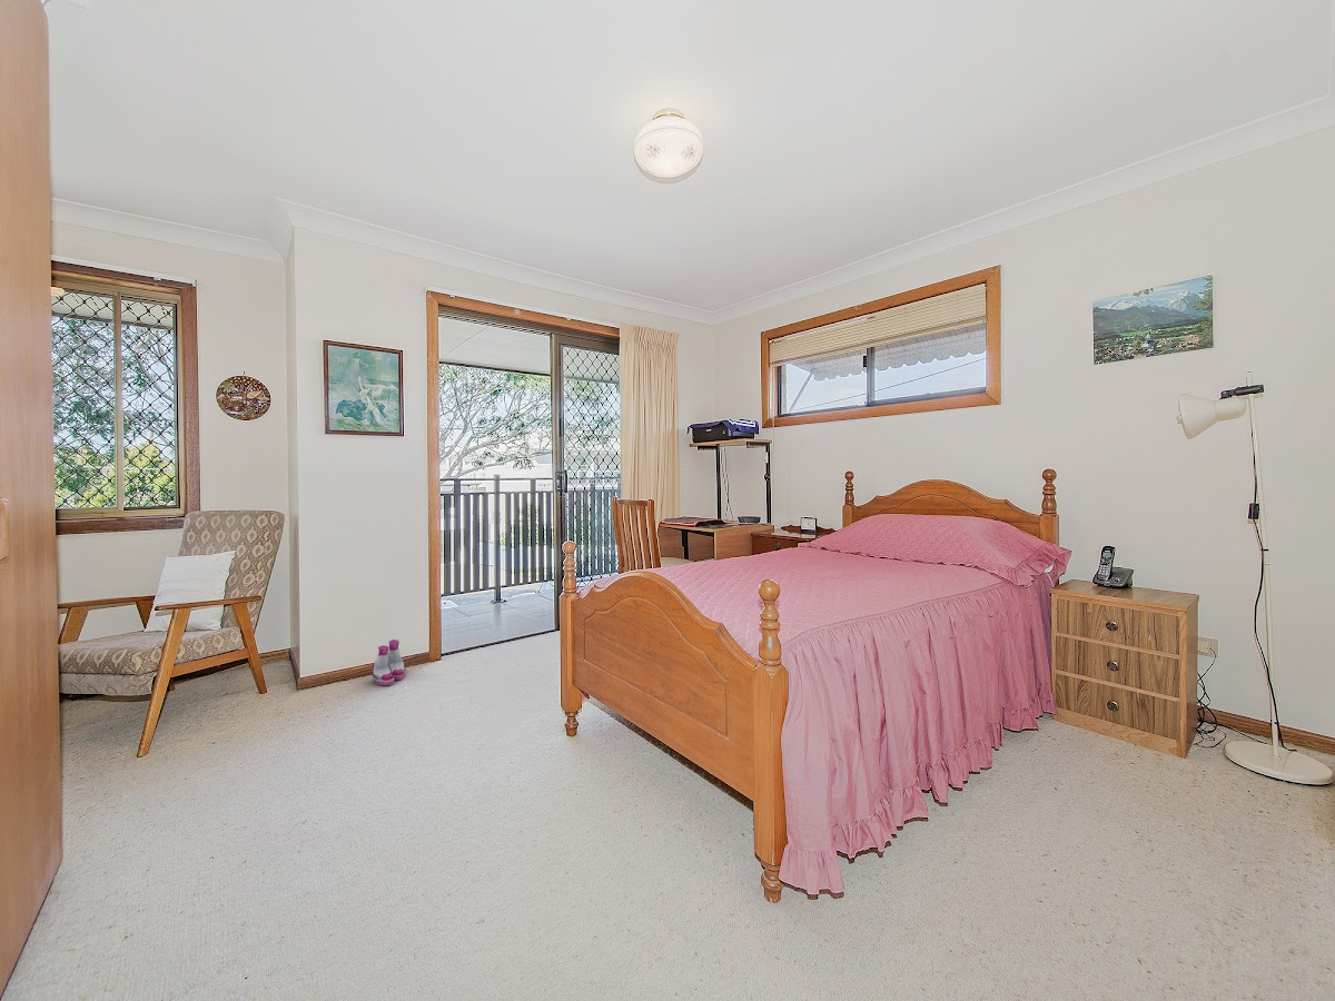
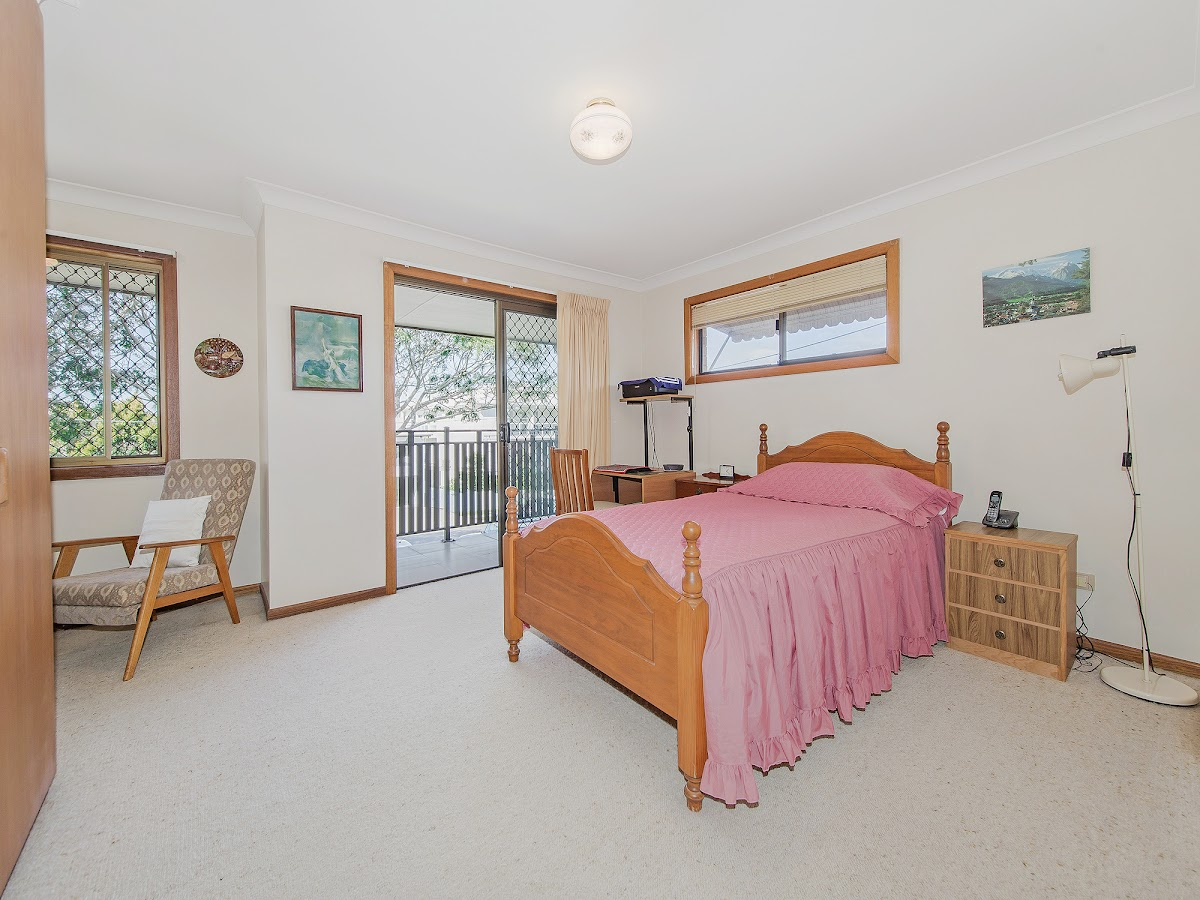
- boots [372,638,407,686]
